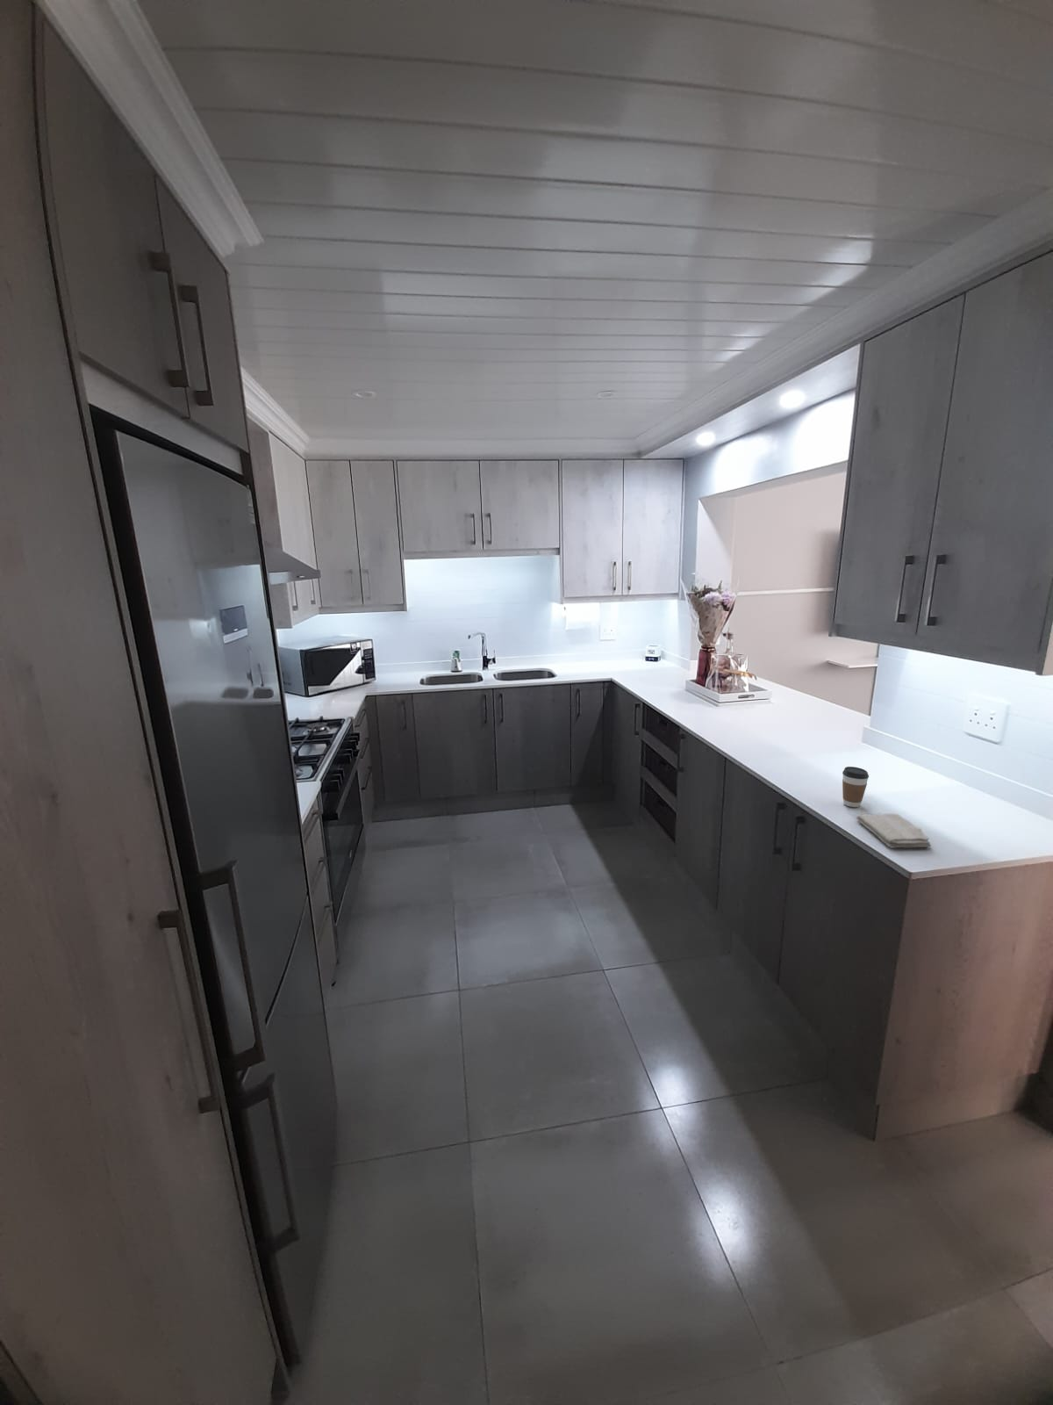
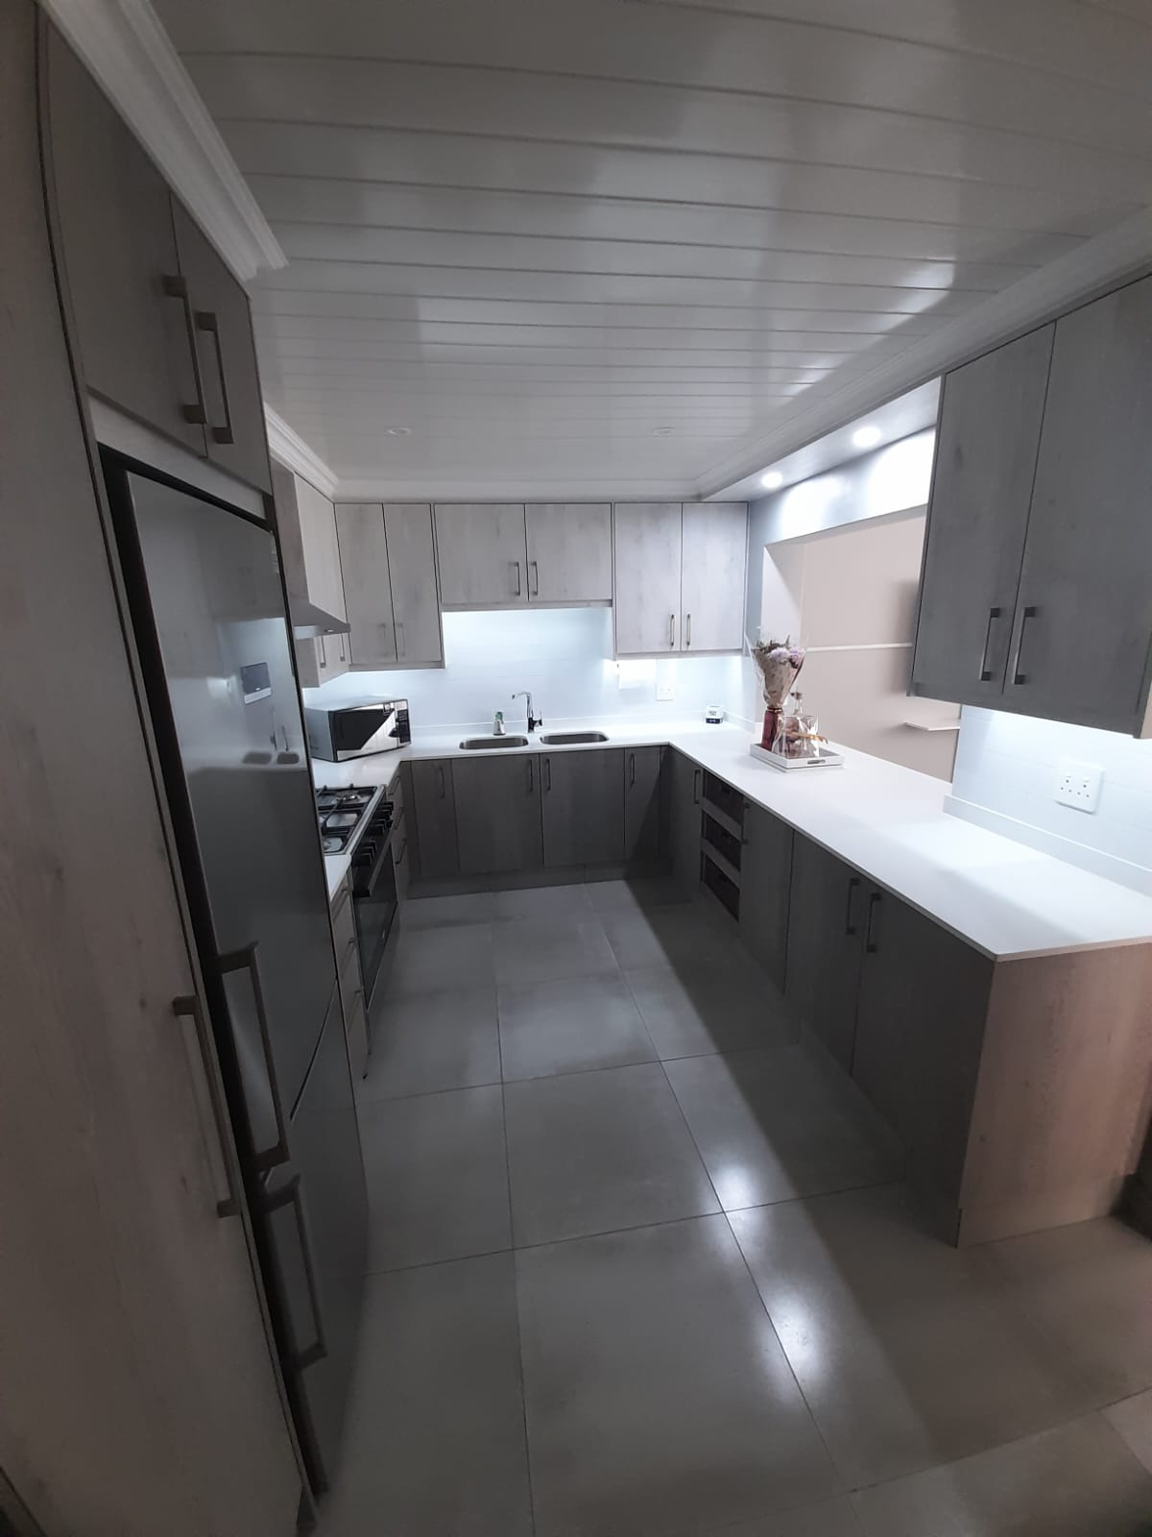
- coffee cup [842,766,869,808]
- washcloth [856,812,932,850]
